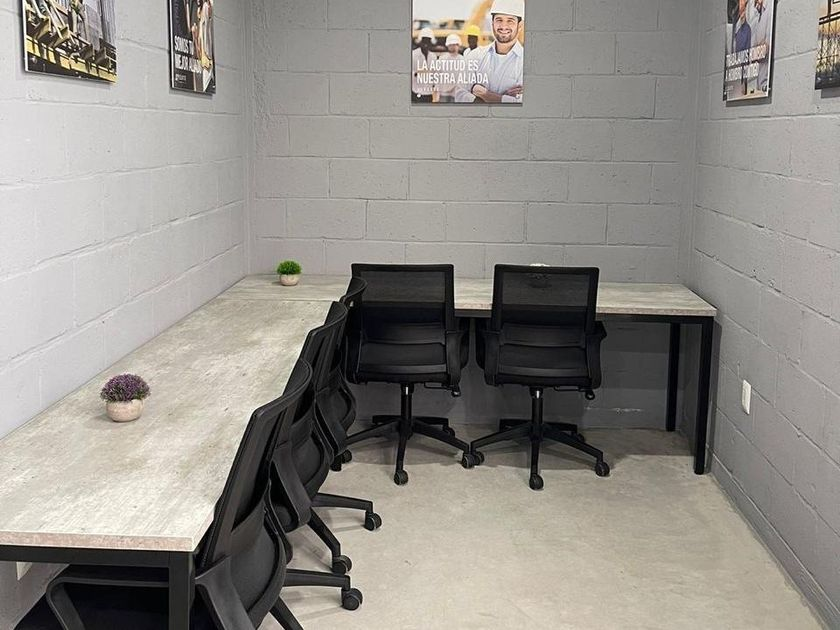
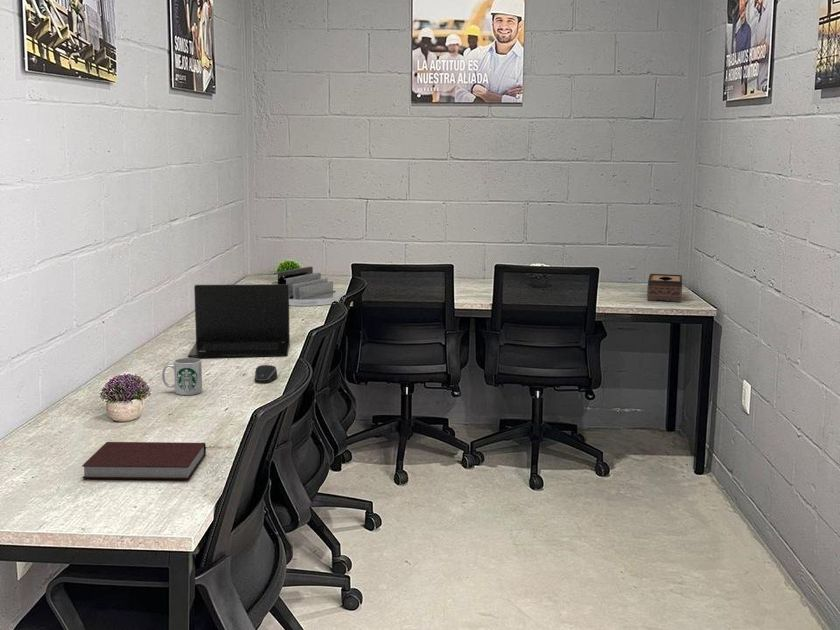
+ tissue box [646,273,683,303]
+ computer mouse [253,364,278,384]
+ notebook [81,441,207,480]
+ mug [161,357,203,396]
+ desk organizer [273,266,343,307]
+ laptop [187,283,291,358]
